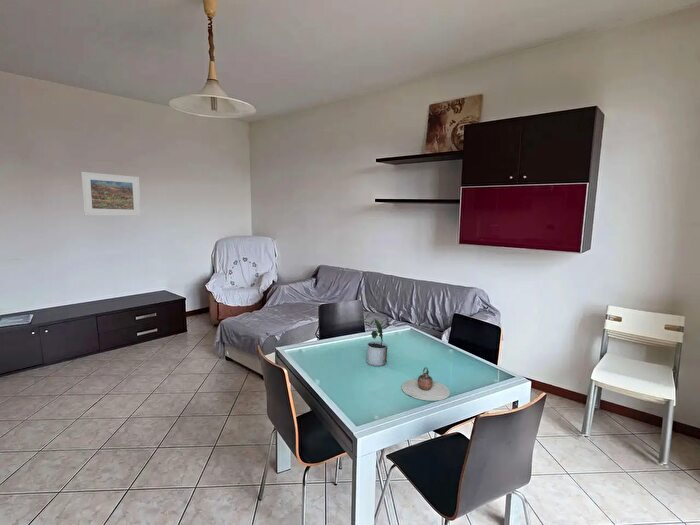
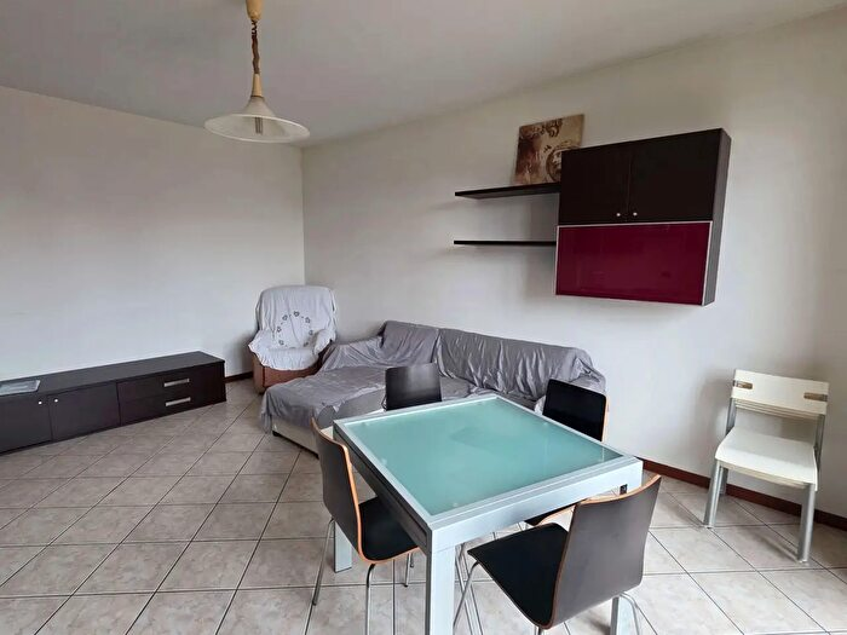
- potted plant [359,313,389,367]
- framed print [80,171,142,217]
- teapot [401,366,451,402]
